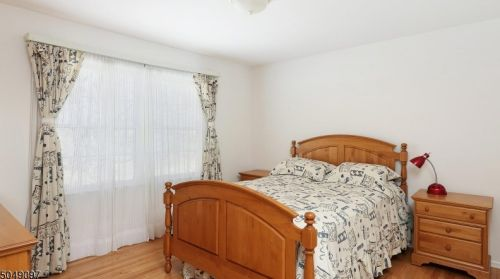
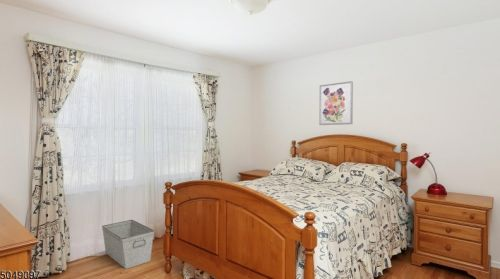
+ wall art [318,80,354,126]
+ storage bin [101,219,155,270]
